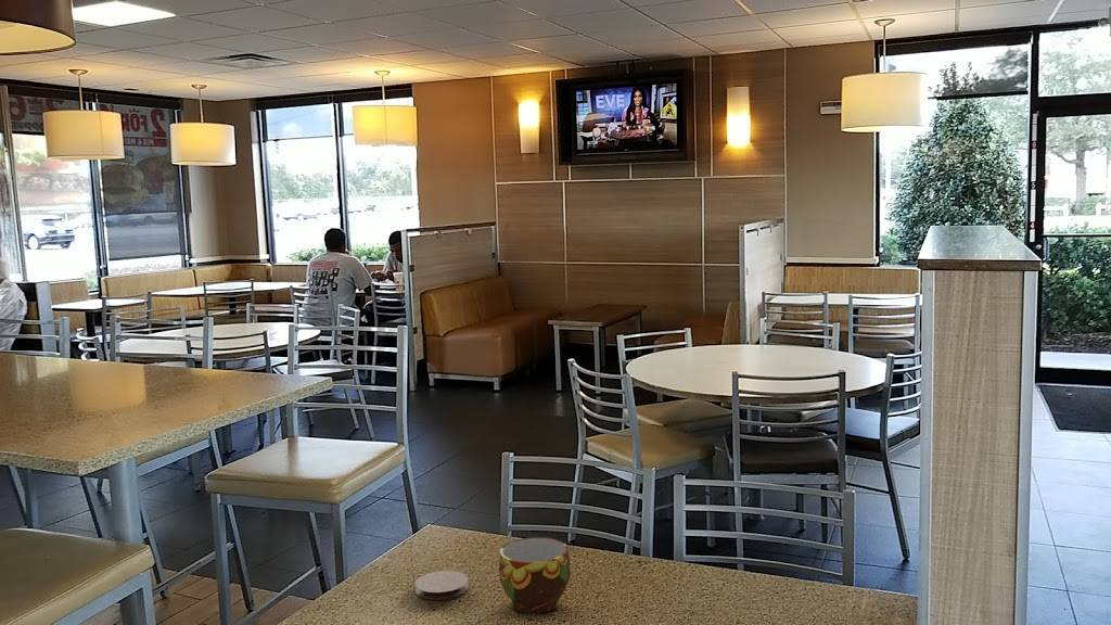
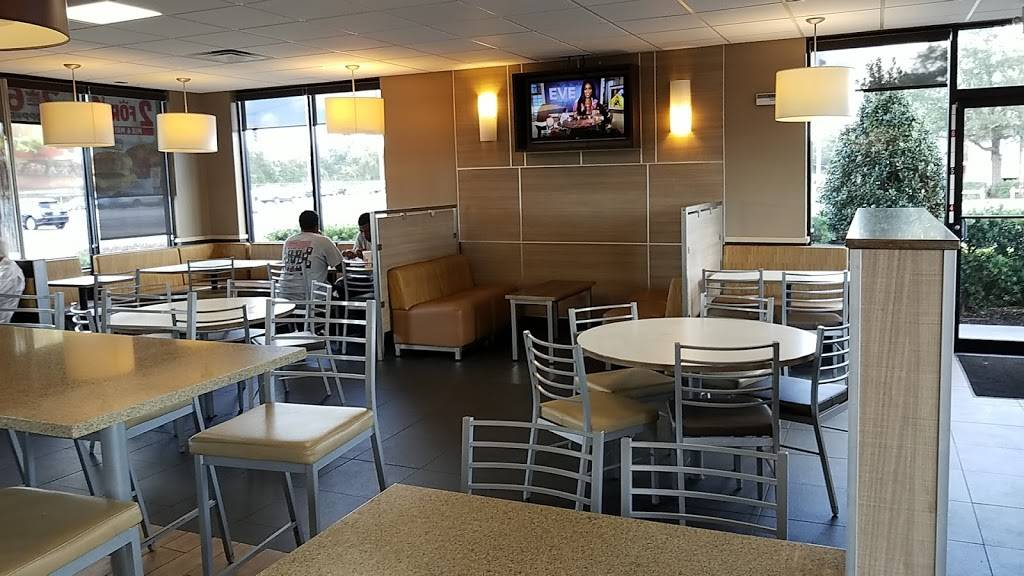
- coaster [414,570,470,601]
- cup [498,536,572,614]
